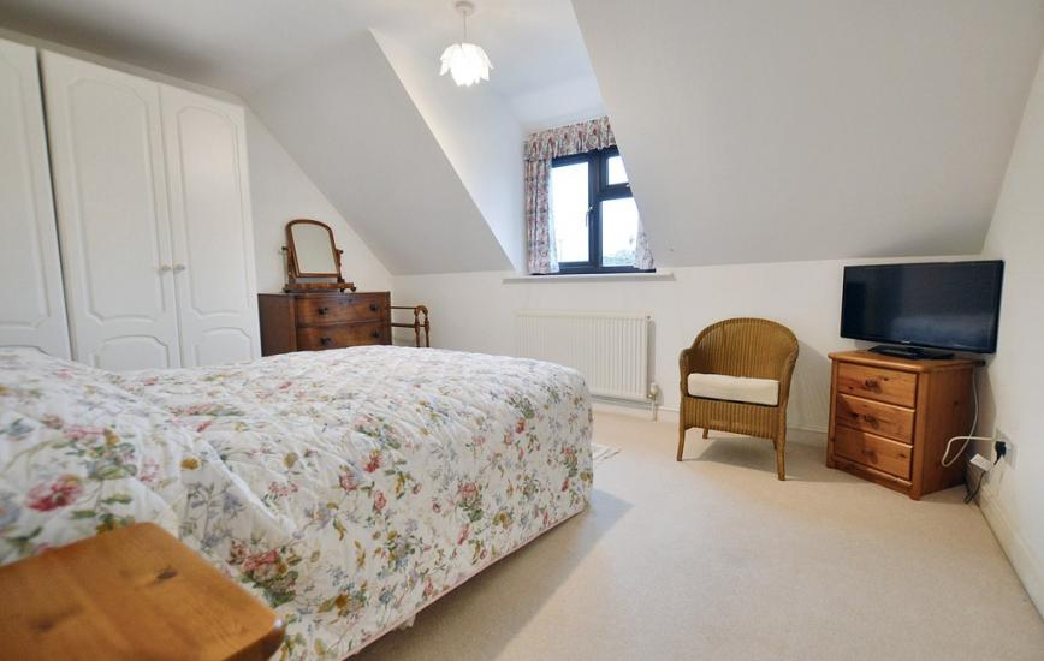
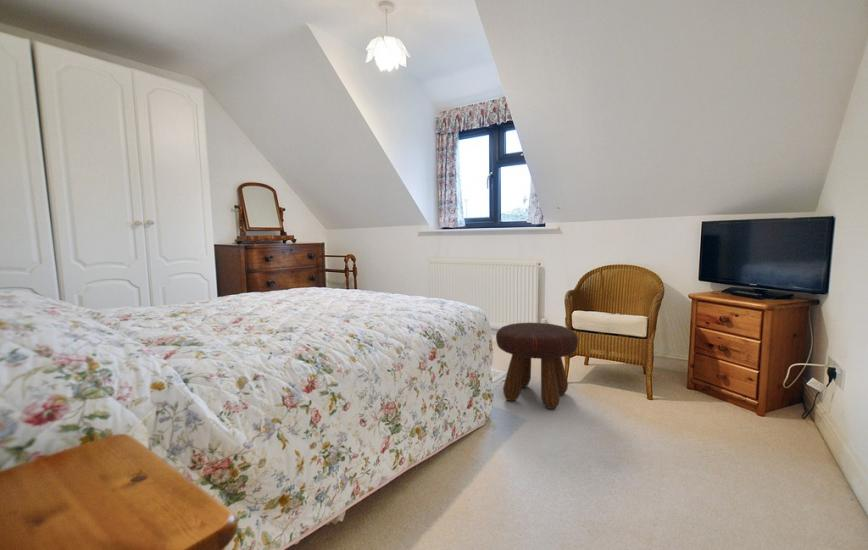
+ footstool [495,322,579,410]
